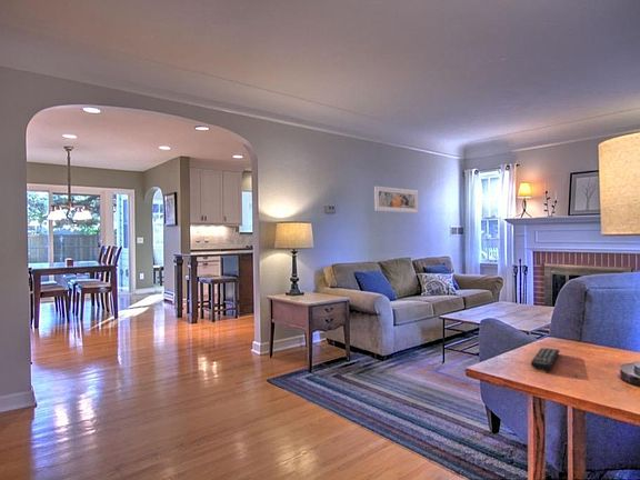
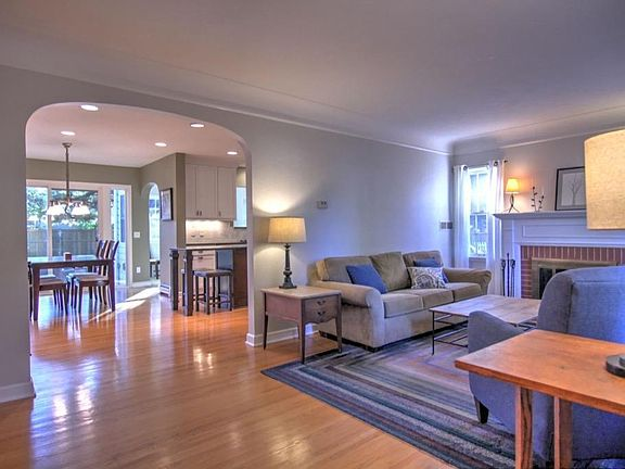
- remote control [530,347,561,372]
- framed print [373,186,419,213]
